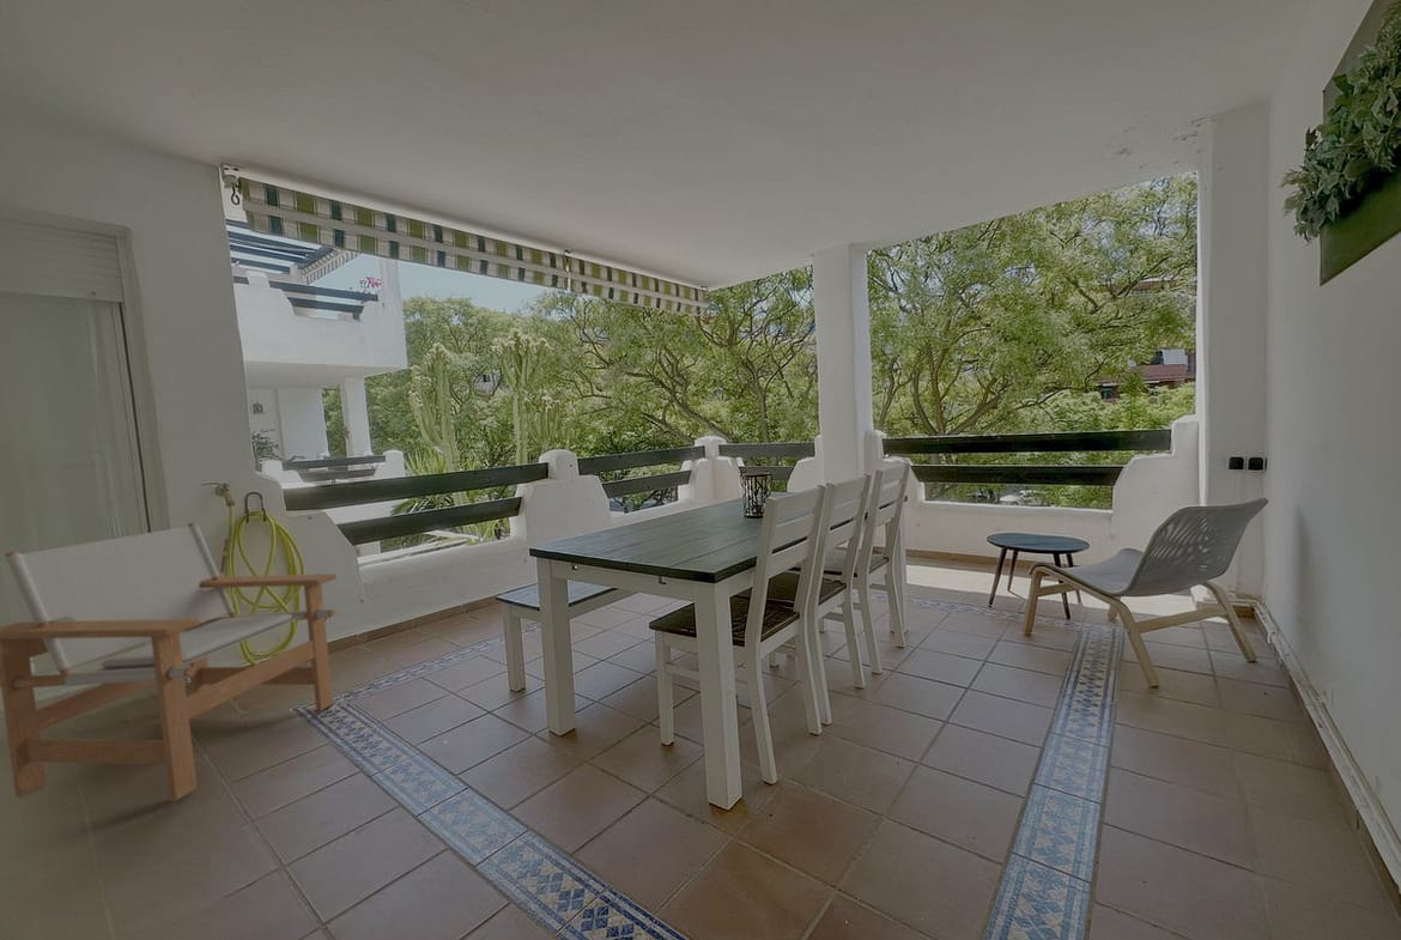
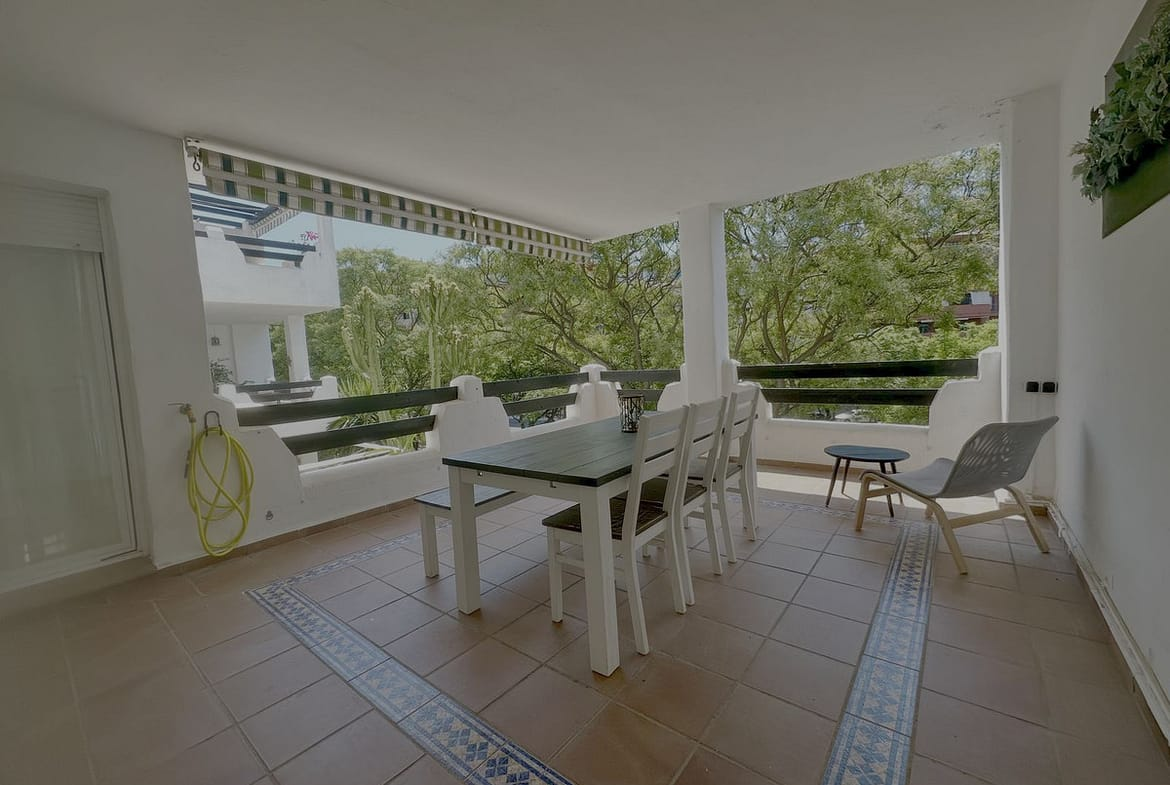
- lounge chair [0,521,338,802]
